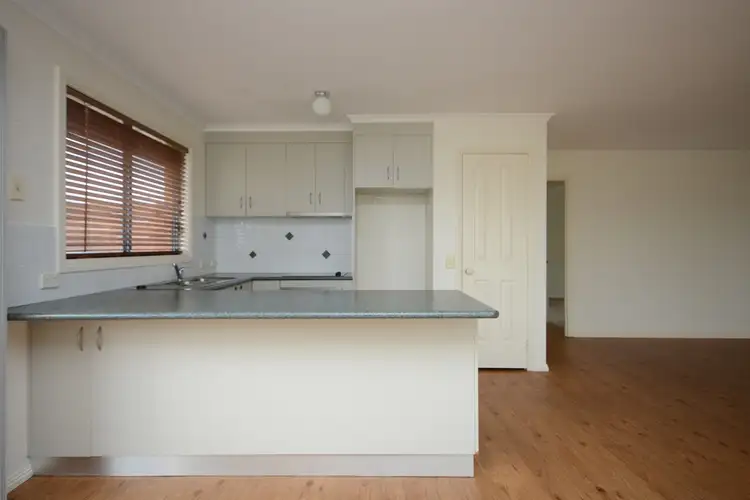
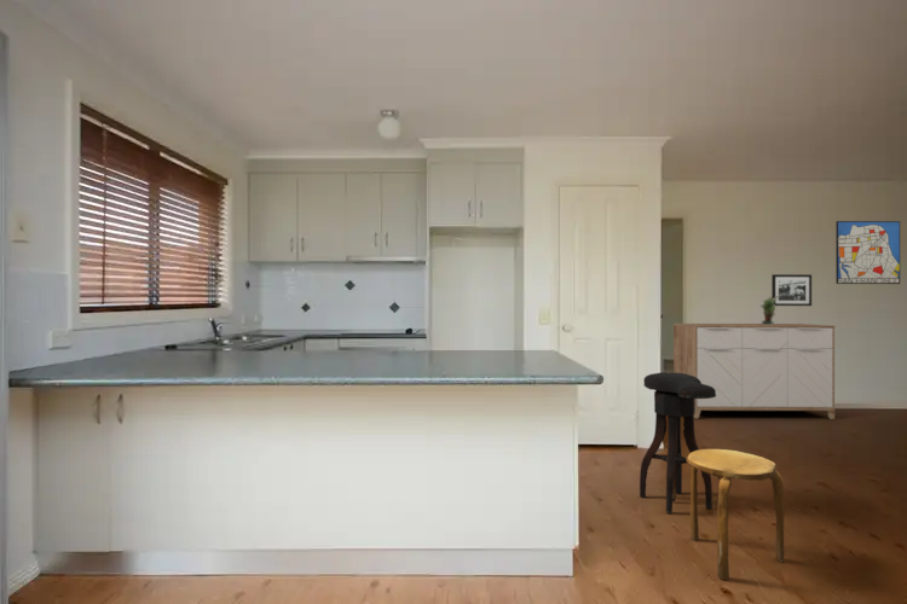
+ sideboard [672,323,836,420]
+ stool [686,448,785,581]
+ potted plant [759,295,781,325]
+ wall art [834,220,901,285]
+ picture frame [770,273,813,307]
+ stool [639,371,716,515]
